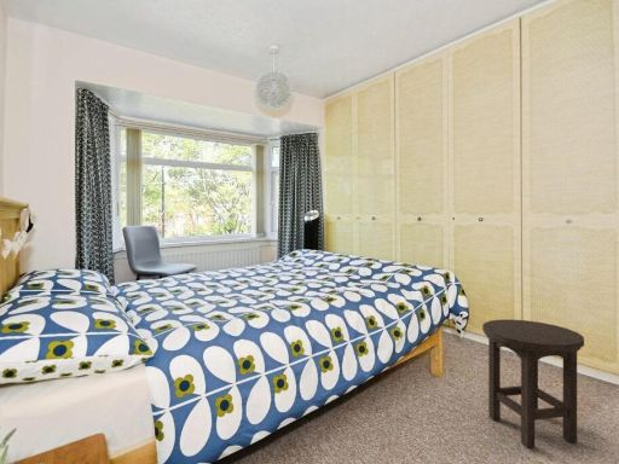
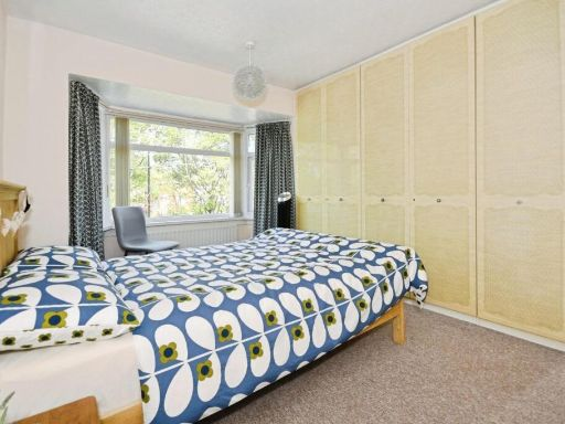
- stool [481,319,585,448]
